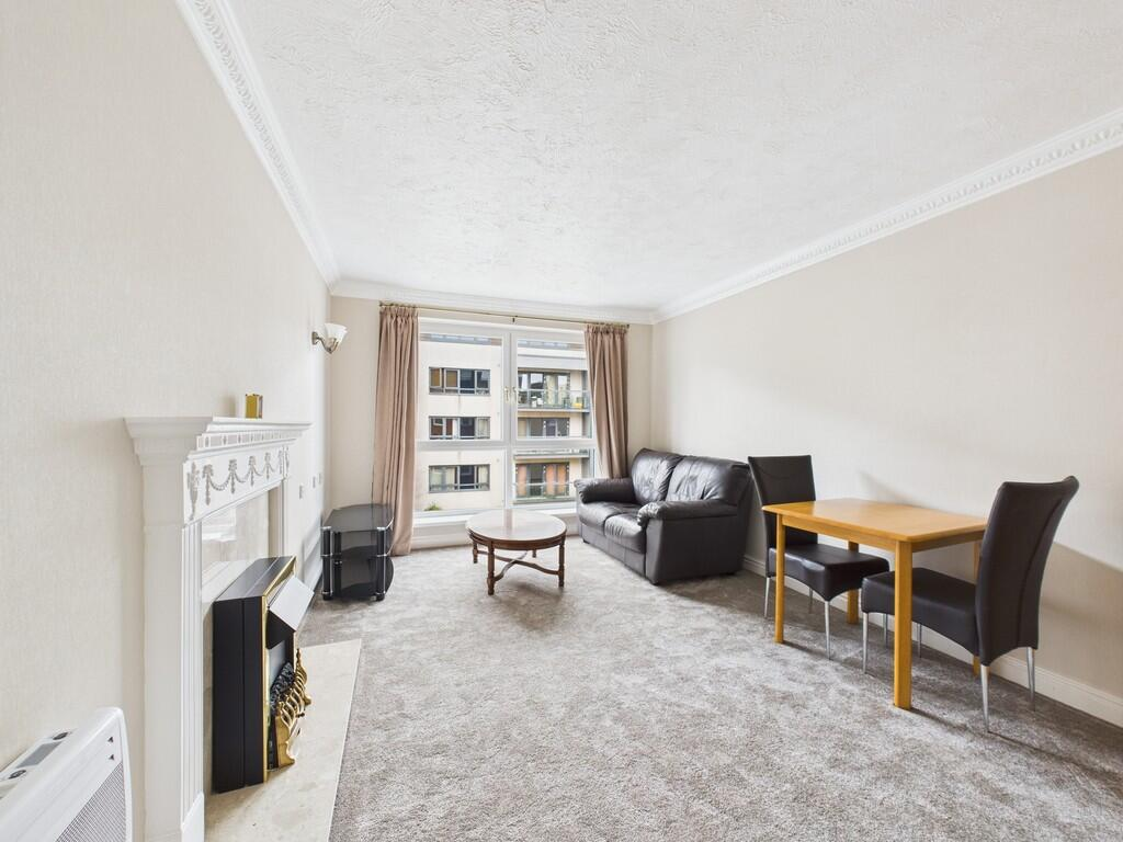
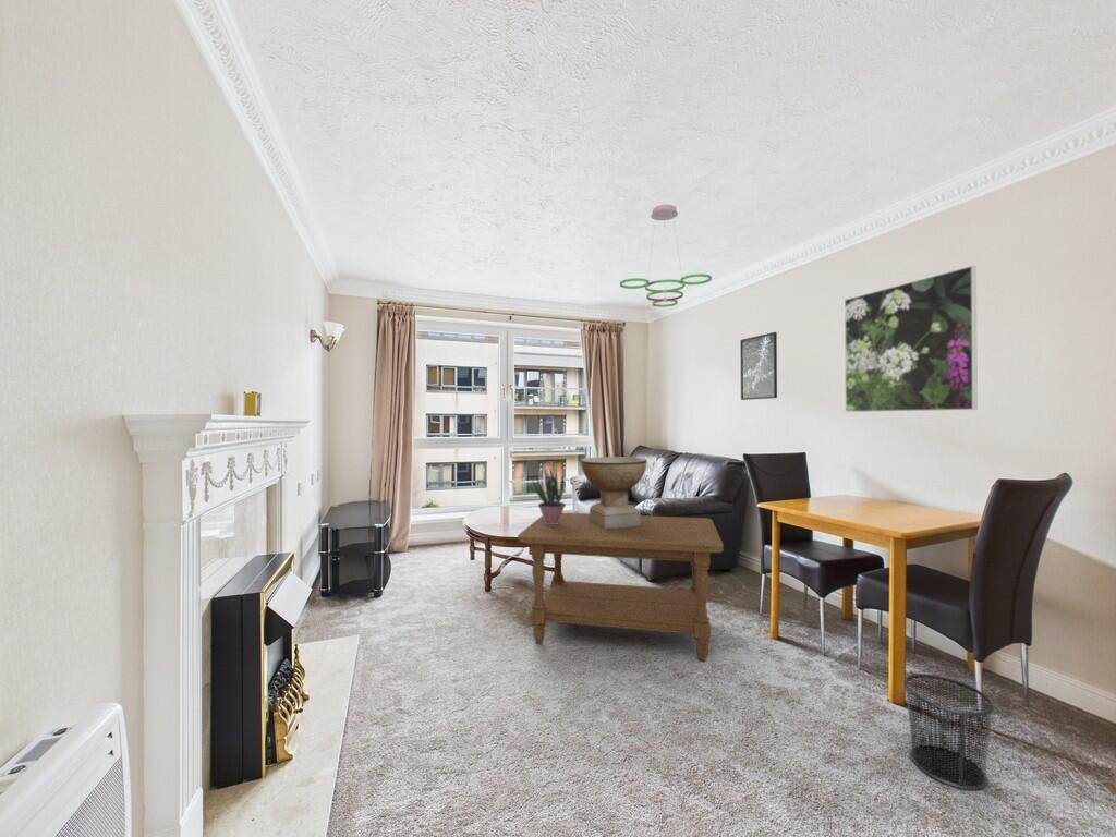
+ ceiling light fixture [619,204,713,308]
+ decorative bowl [580,456,648,529]
+ waste bin [902,672,996,791]
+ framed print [739,331,778,401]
+ potted plant [531,466,567,524]
+ coffee table [517,512,725,662]
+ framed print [844,265,979,413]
